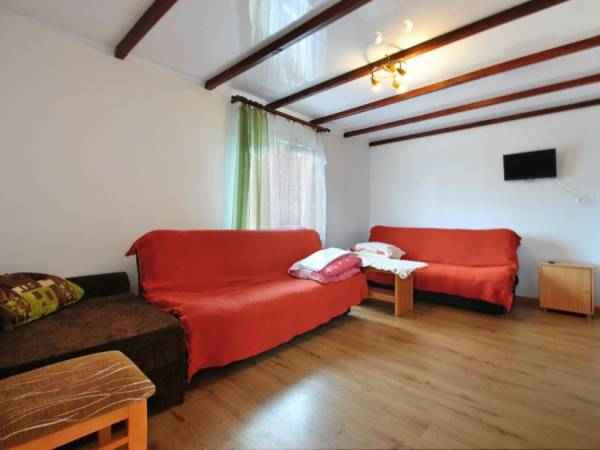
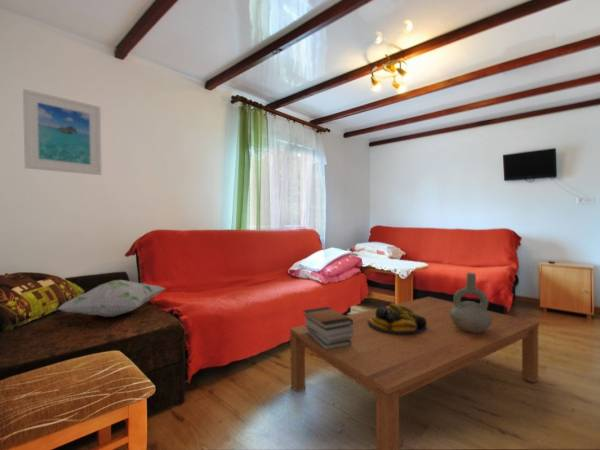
+ fruit bowl [368,303,428,334]
+ decorative pillow [56,279,167,318]
+ coffee table [289,296,540,450]
+ book stack [302,306,353,350]
+ decorative vase [450,271,492,333]
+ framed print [22,88,103,176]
